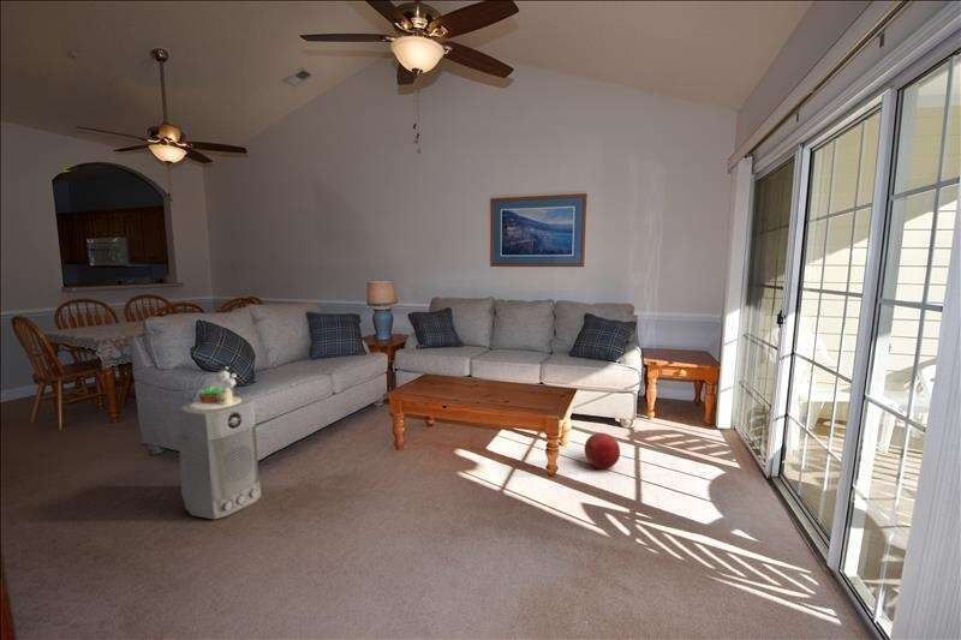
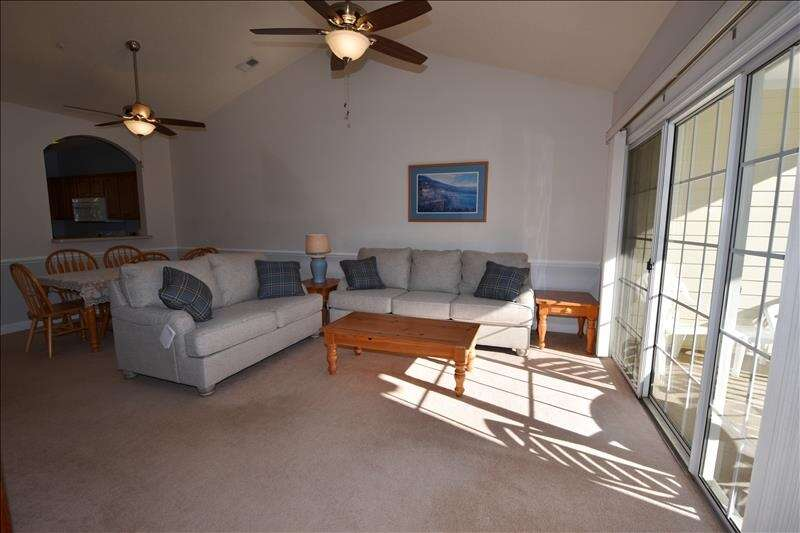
- succulent plant [189,365,241,409]
- air purifier [178,396,262,520]
- ball [584,431,621,469]
